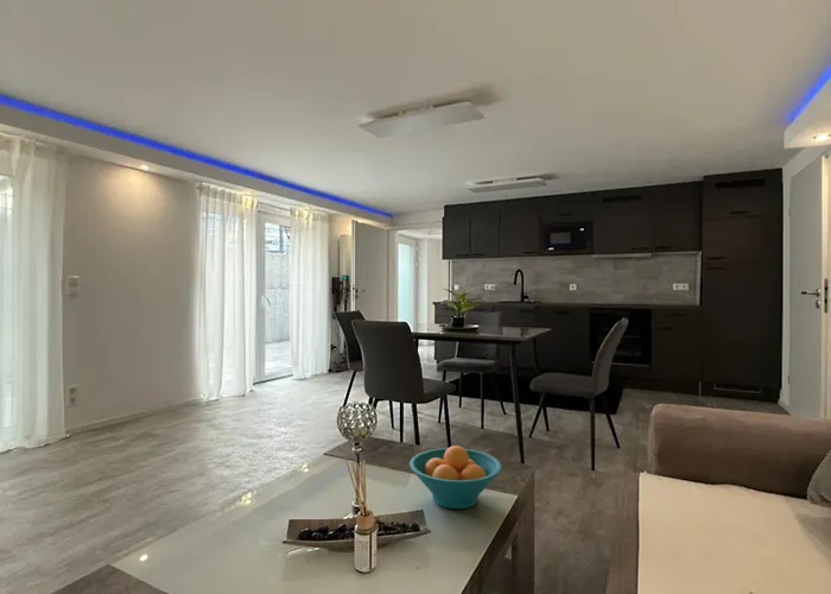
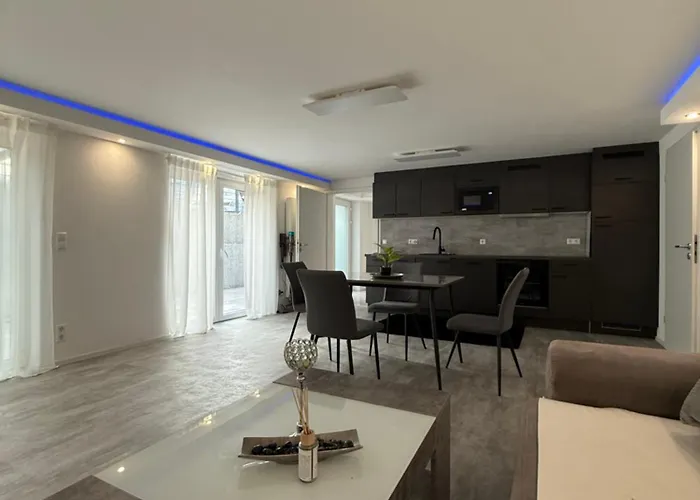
- fruit bowl [408,444,503,510]
